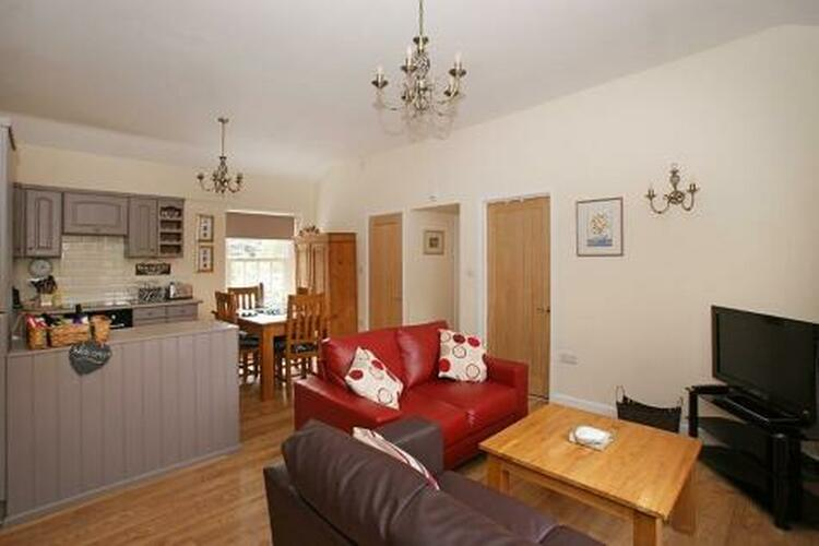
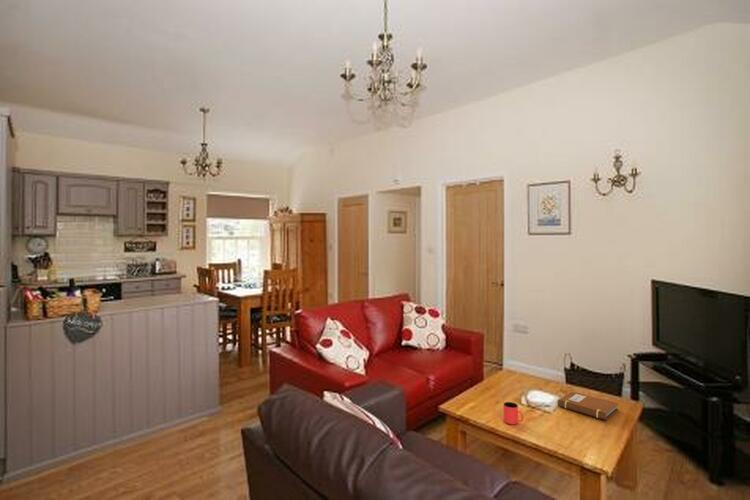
+ notebook [557,390,620,421]
+ cup [502,401,524,425]
